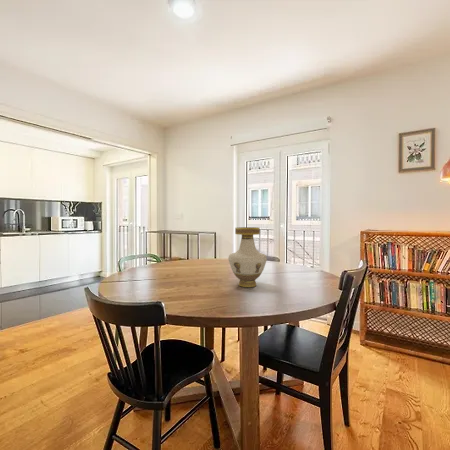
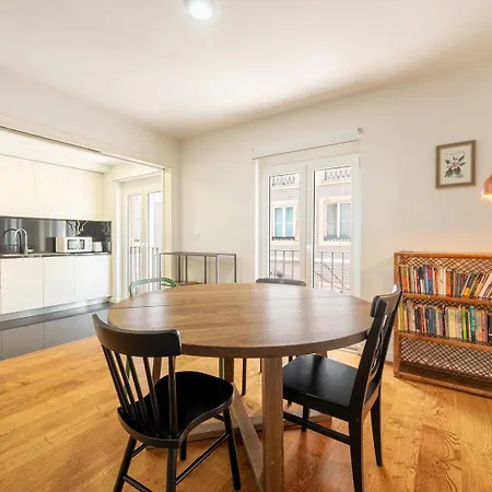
- vase [227,226,268,288]
